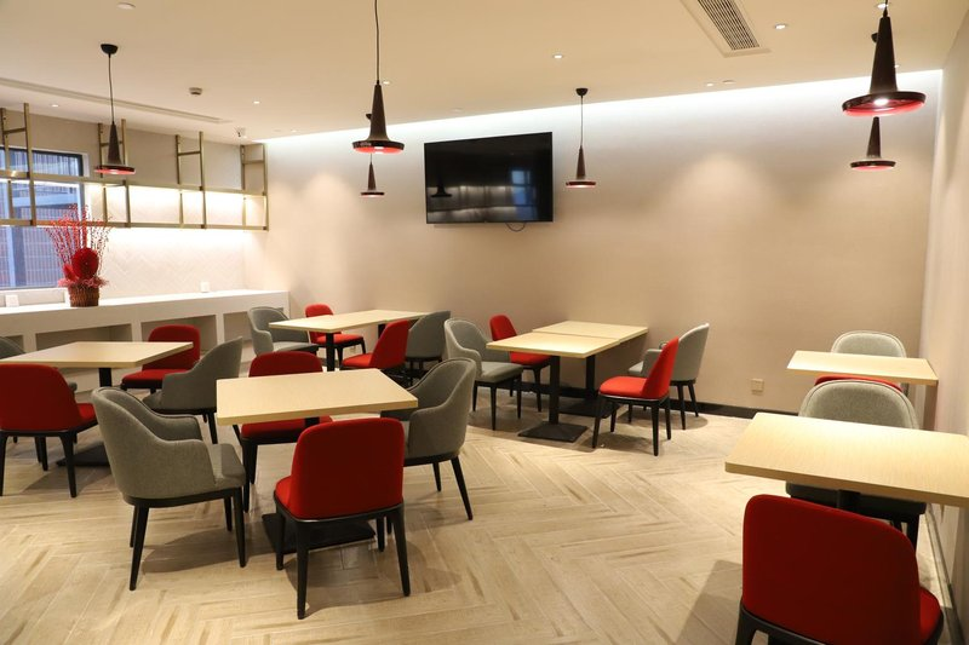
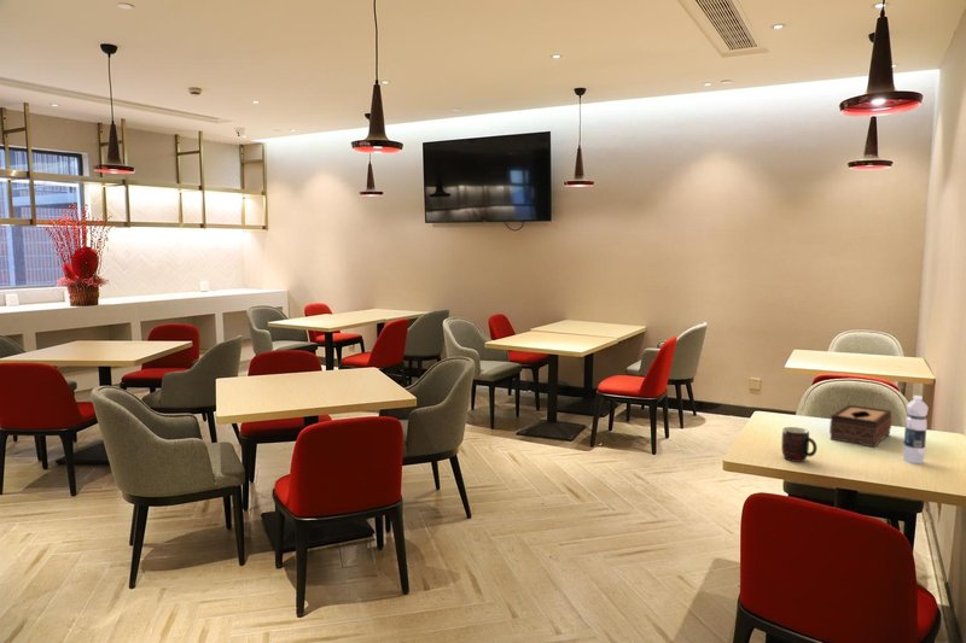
+ tissue box [828,404,892,449]
+ mug [780,426,819,463]
+ water bottle [902,394,929,464]
